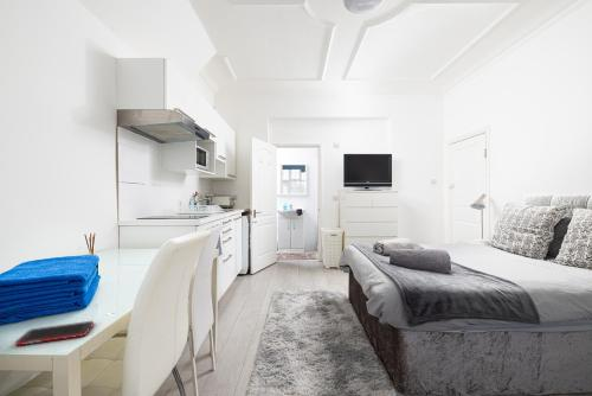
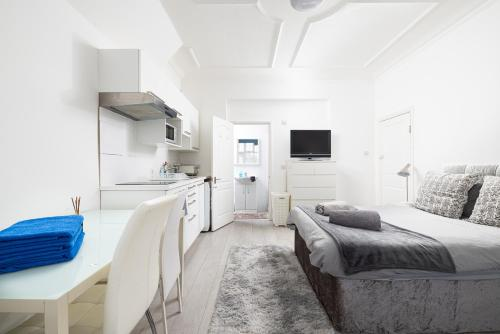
- cell phone [14,320,95,346]
